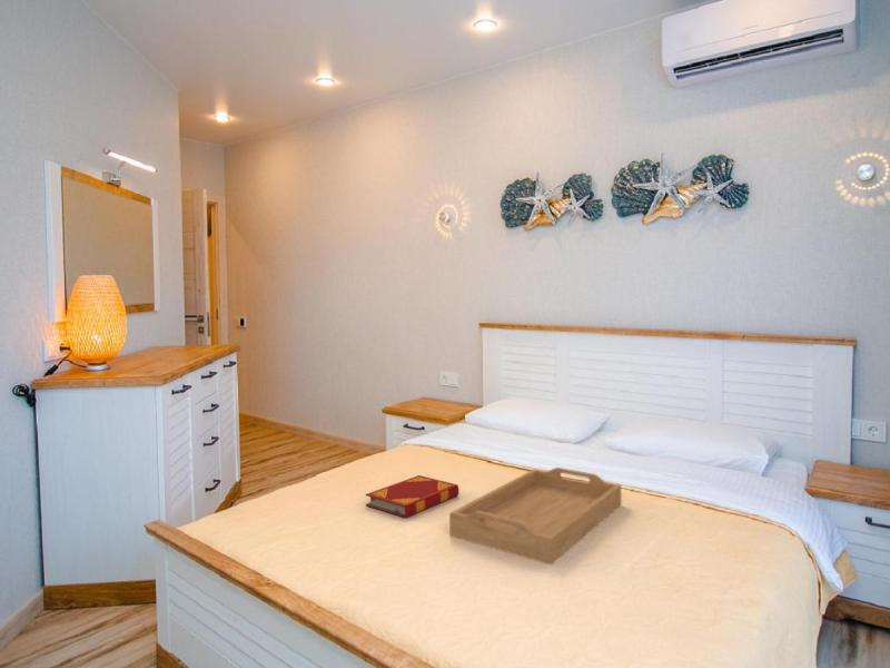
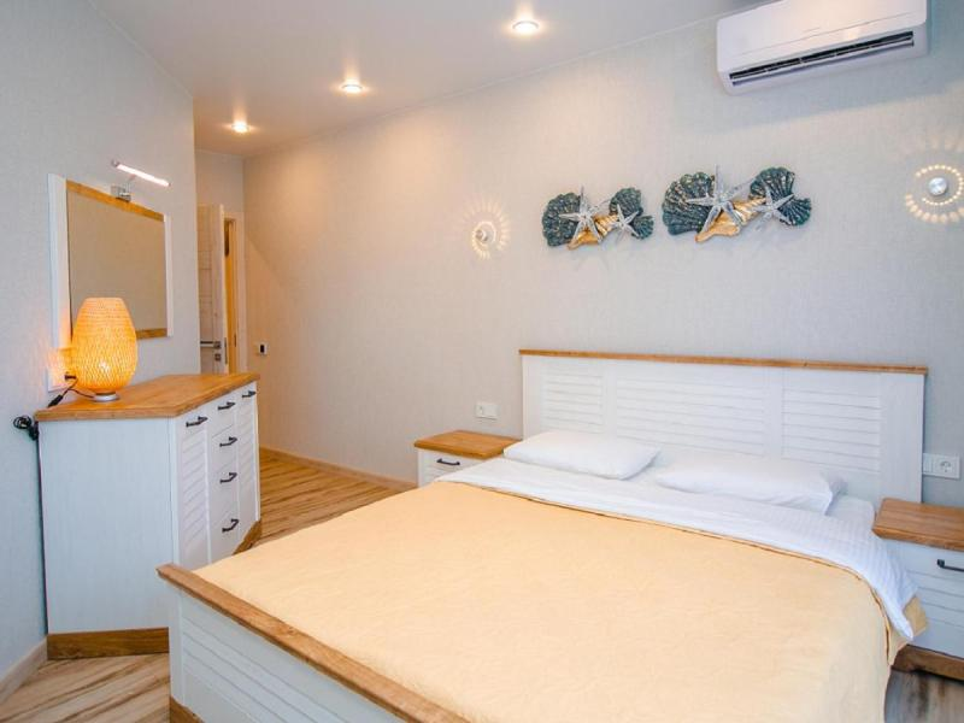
- hardback book [365,474,459,519]
- serving tray [448,466,622,566]
